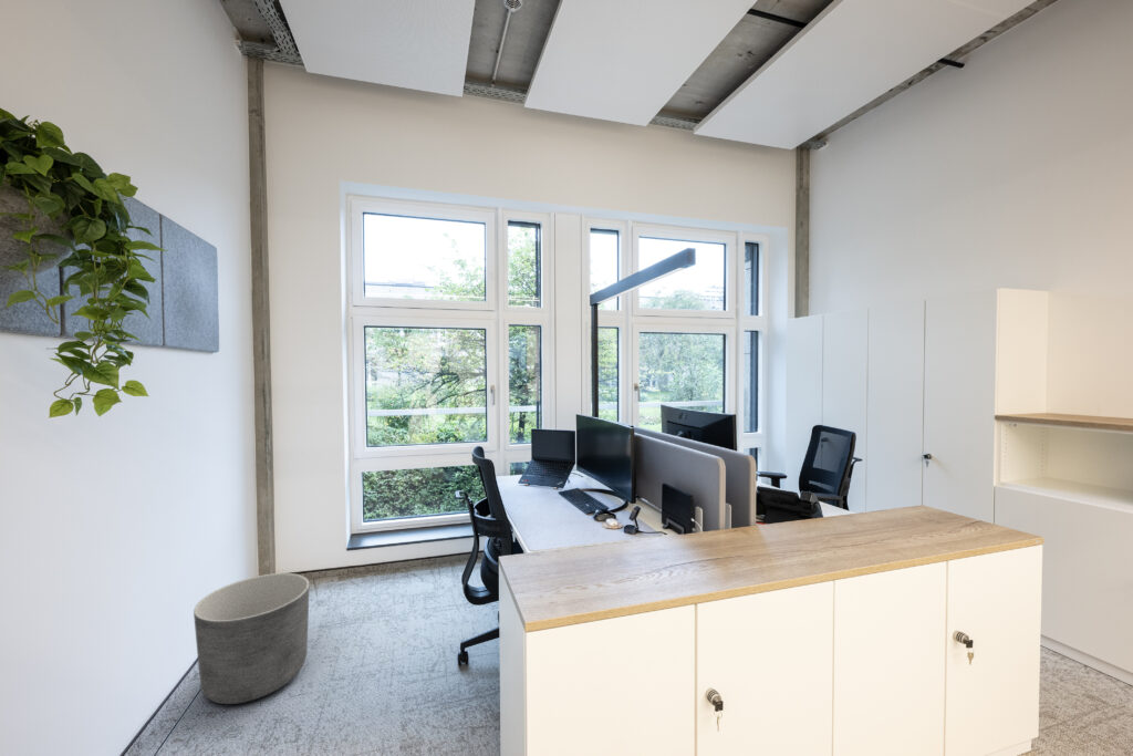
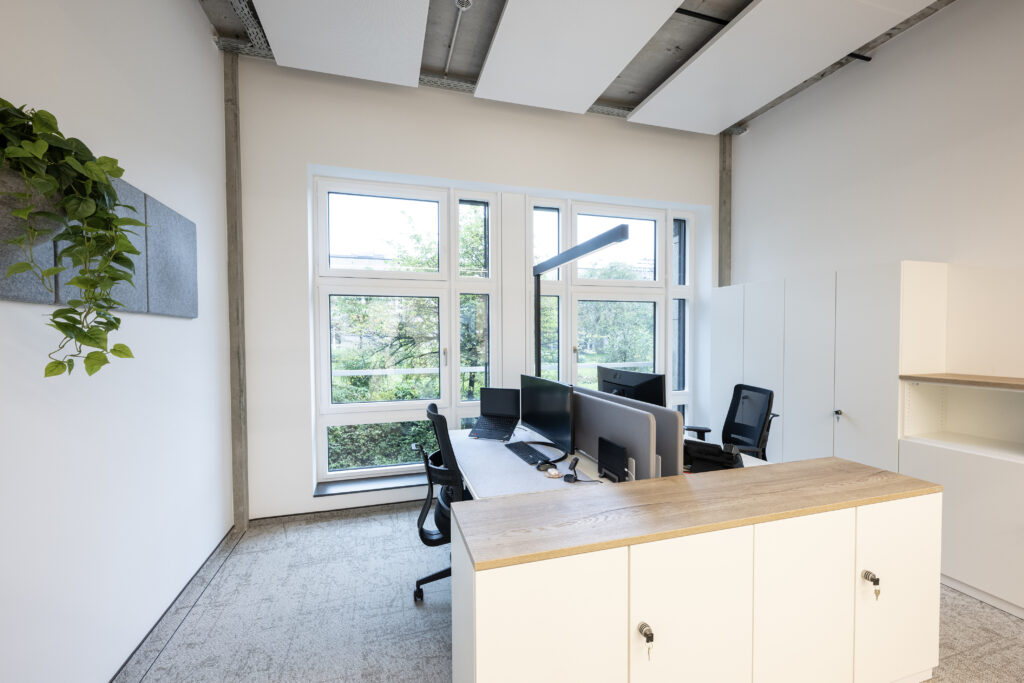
- planter [193,572,310,705]
